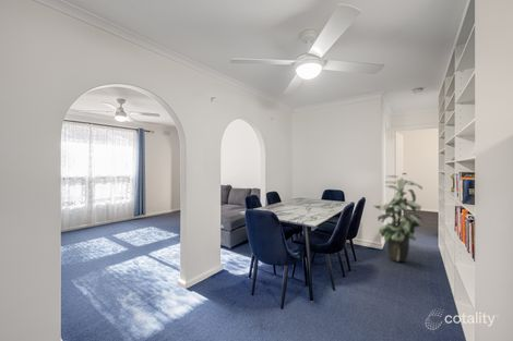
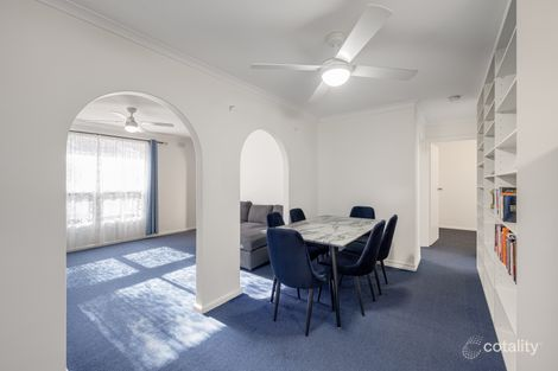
- indoor plant [373,174,425,263]
